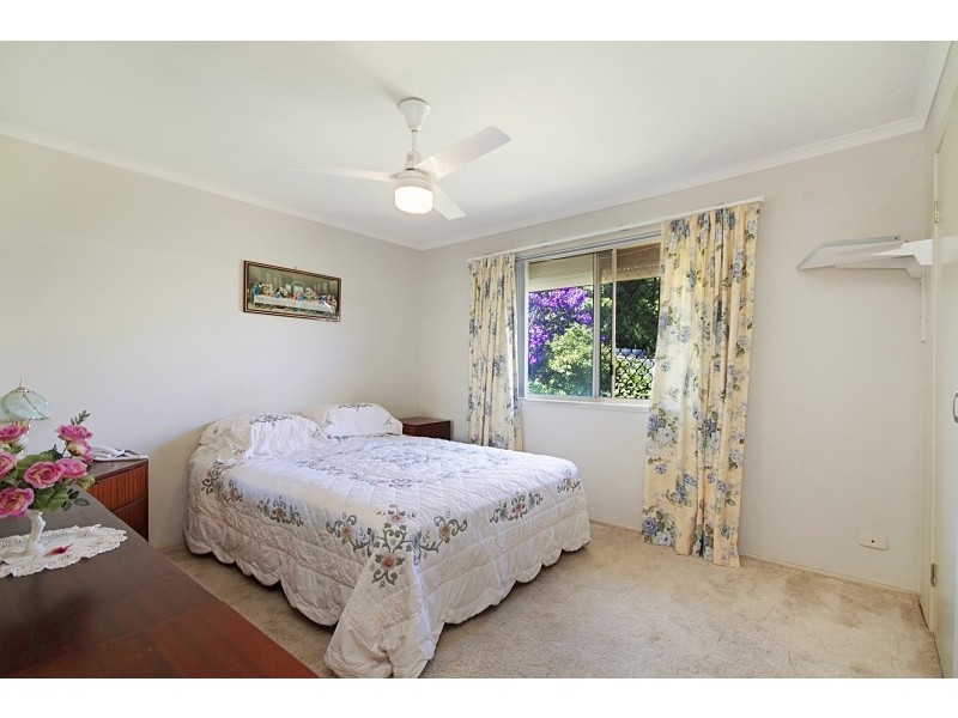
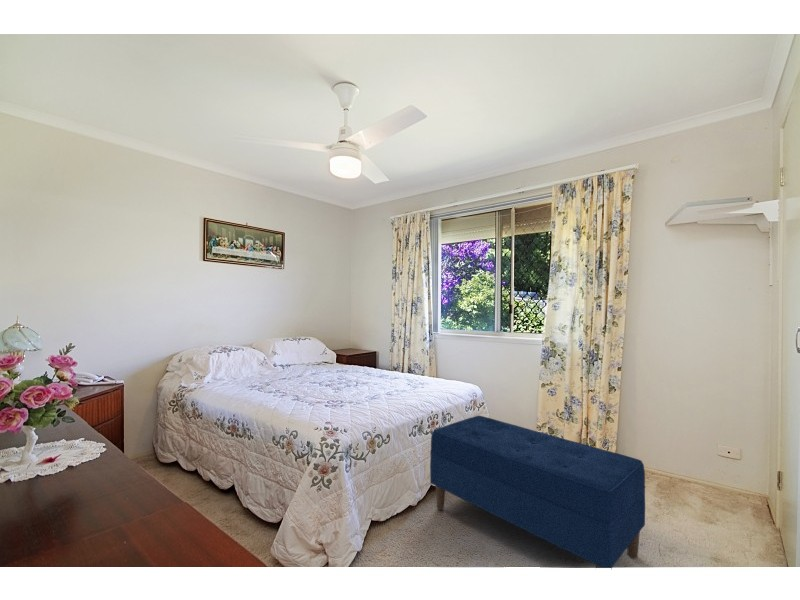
+ bench [429,415,646,569]
